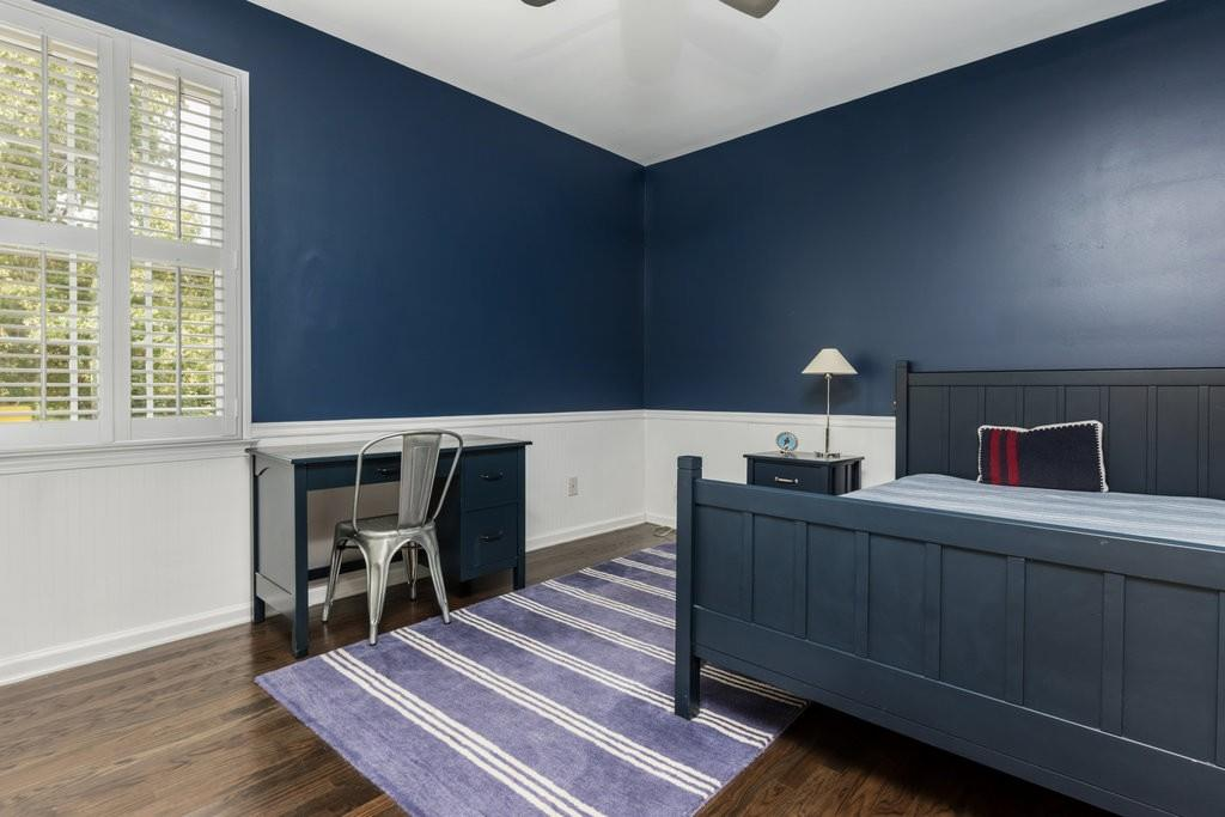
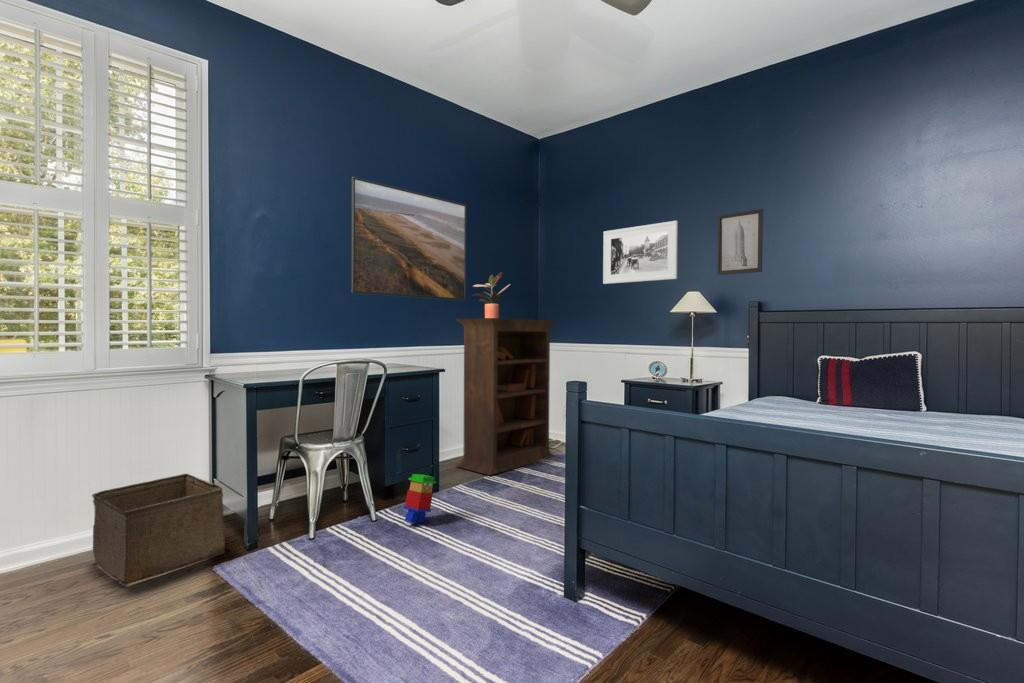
+ bookcase [454,317,558,476]
+ storage bin [91,472,226,586]
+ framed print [602,220,679,285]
+ potted plant [472,271,512,319]
+ stacking toy [402,473,437,525]
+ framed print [350,176,467,302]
+ wall art [716,208,764,276]
